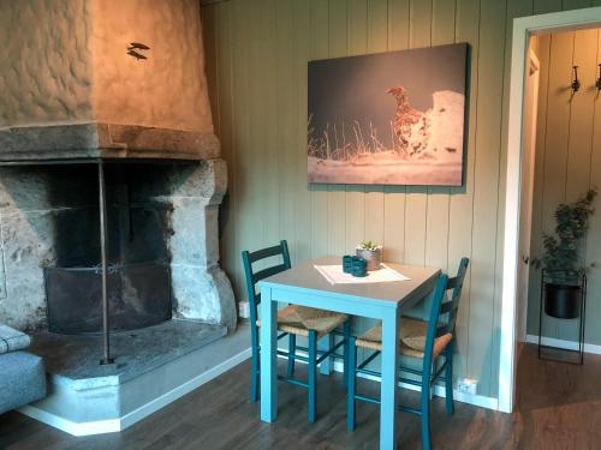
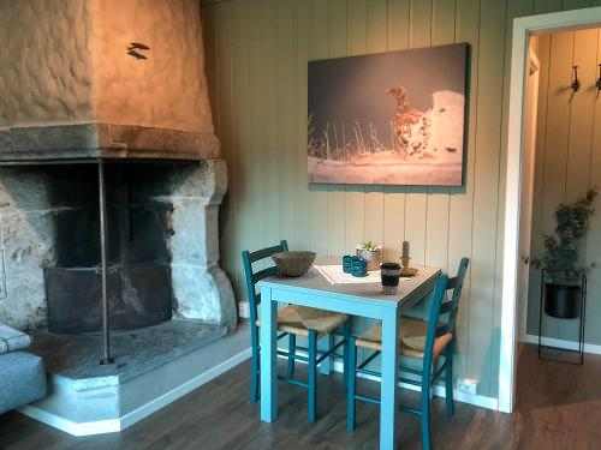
+ bowl [269,250,317,277]
+ coffee cup [379,262,403,296]
+ candle [398,240,421,277]
